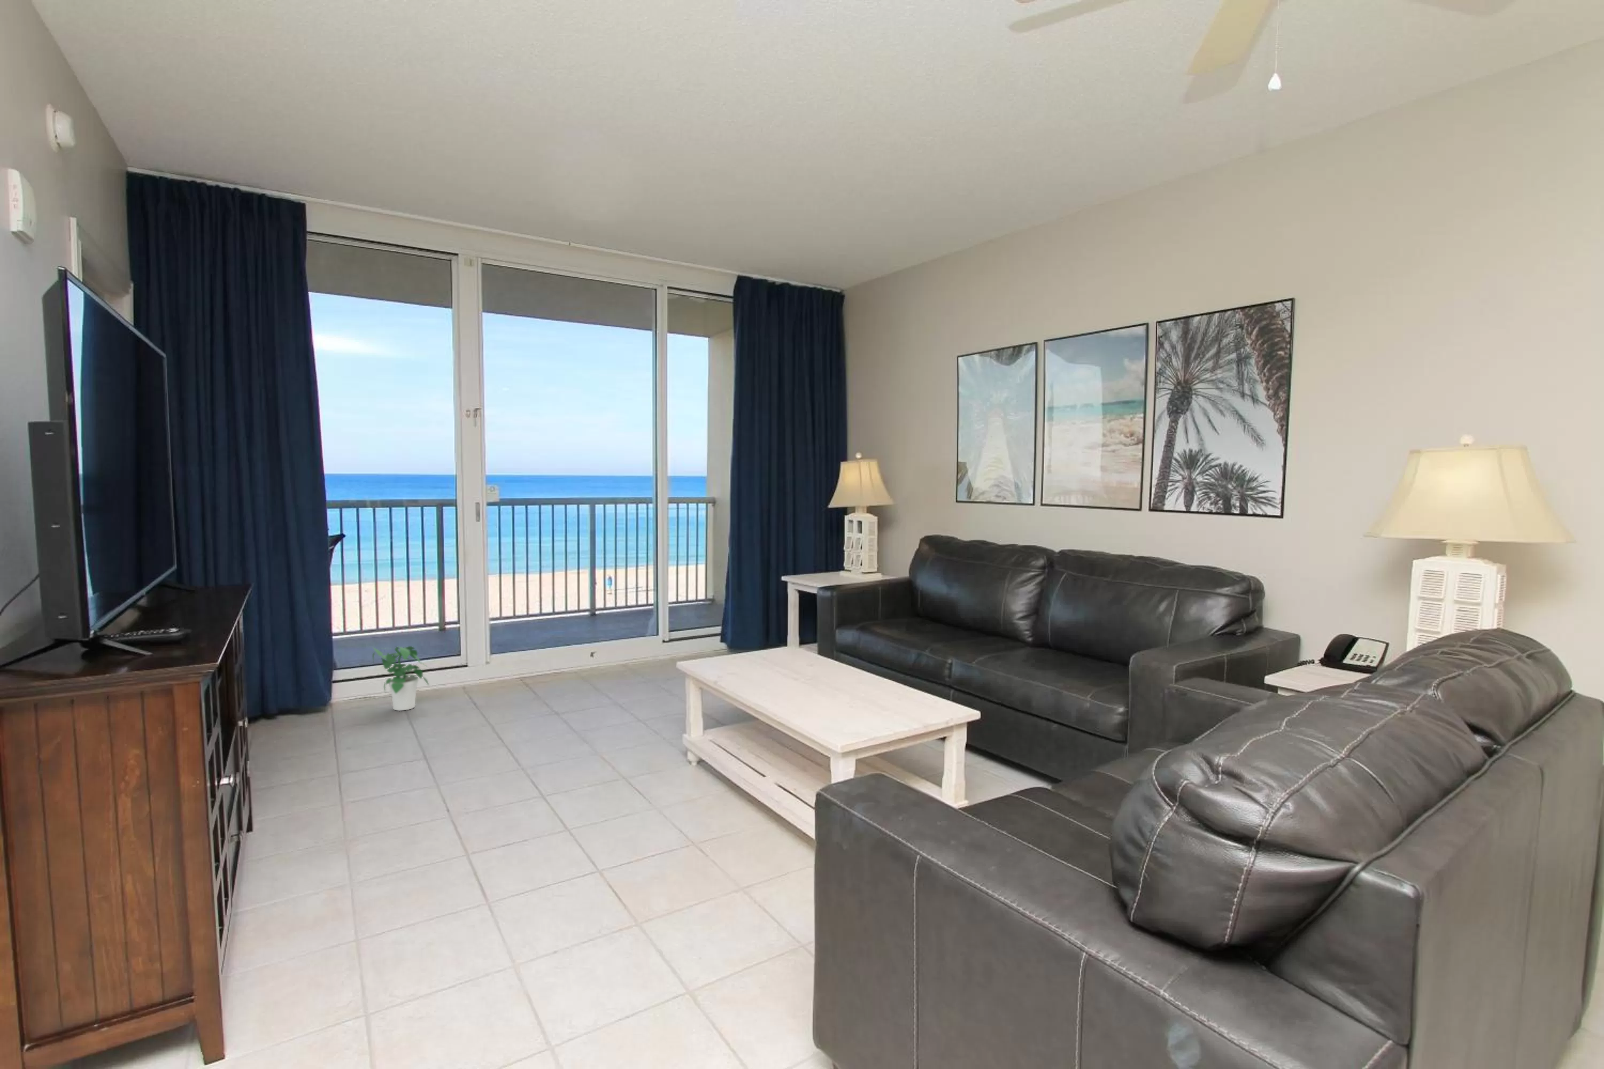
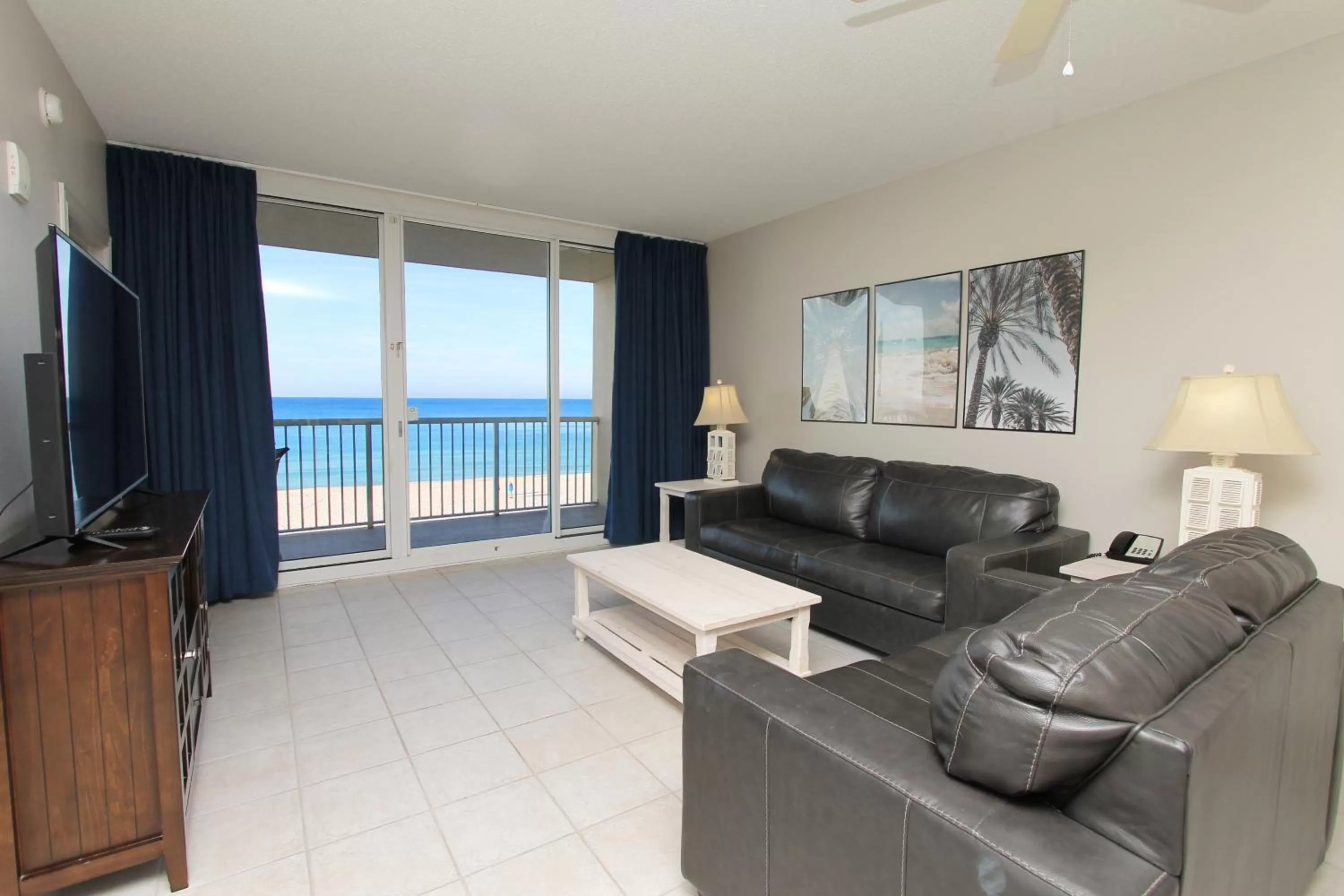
- potted plant [372,645,430,711]
